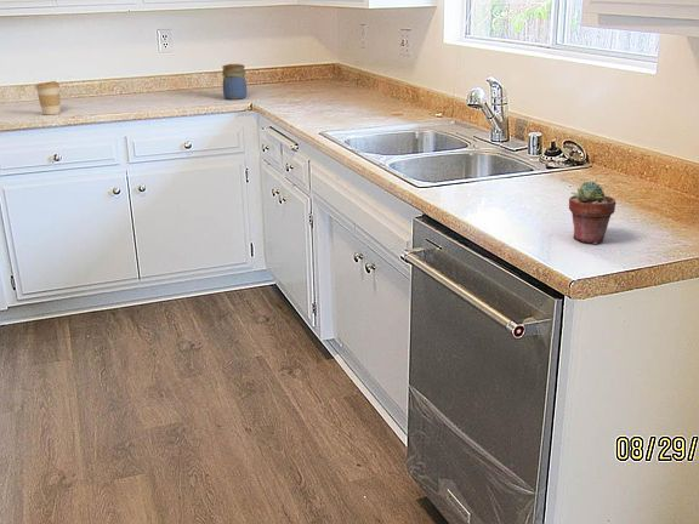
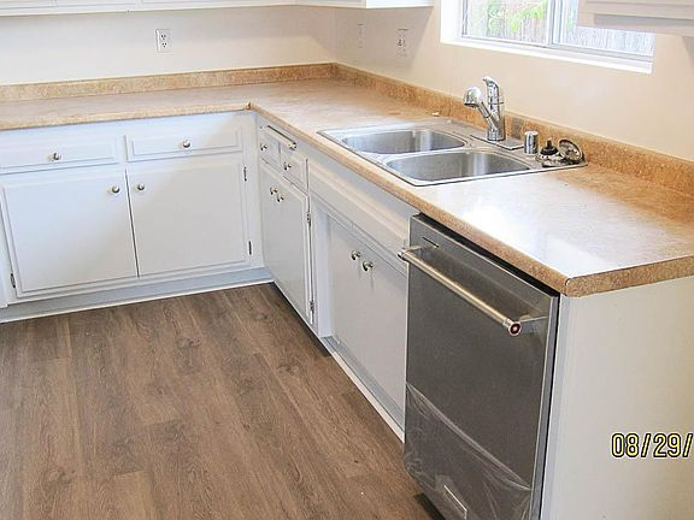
- coffee cup [34,80,62,115]
- potted succulent [568,181,616,245]
- jar [221,63,248,101]
